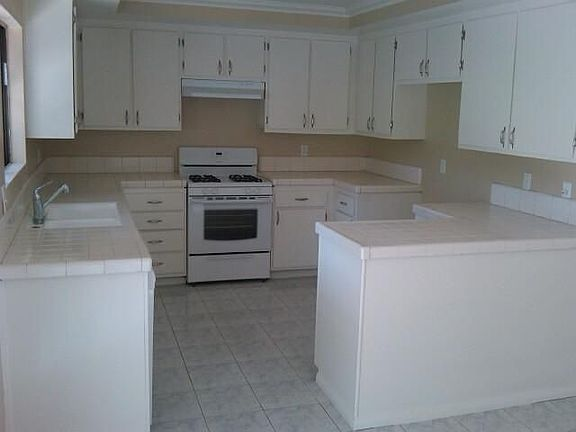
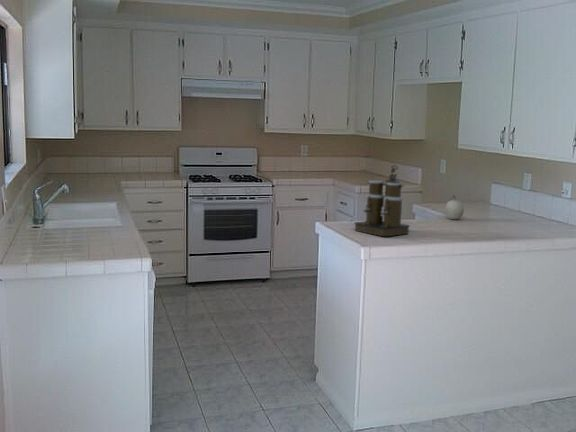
+ coffee maker [353,163,411,237]
+ fruit [444,194,465,220]
